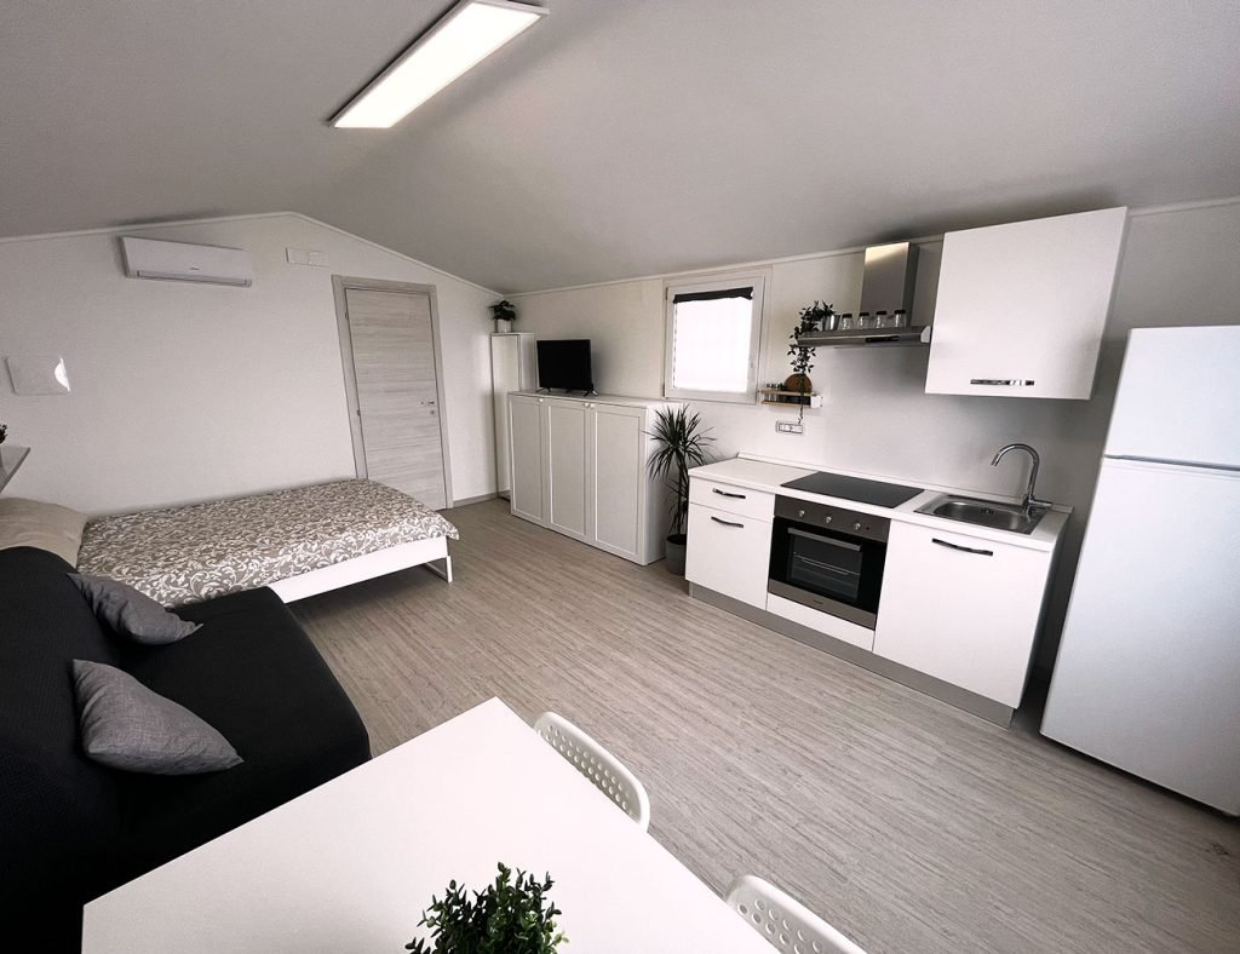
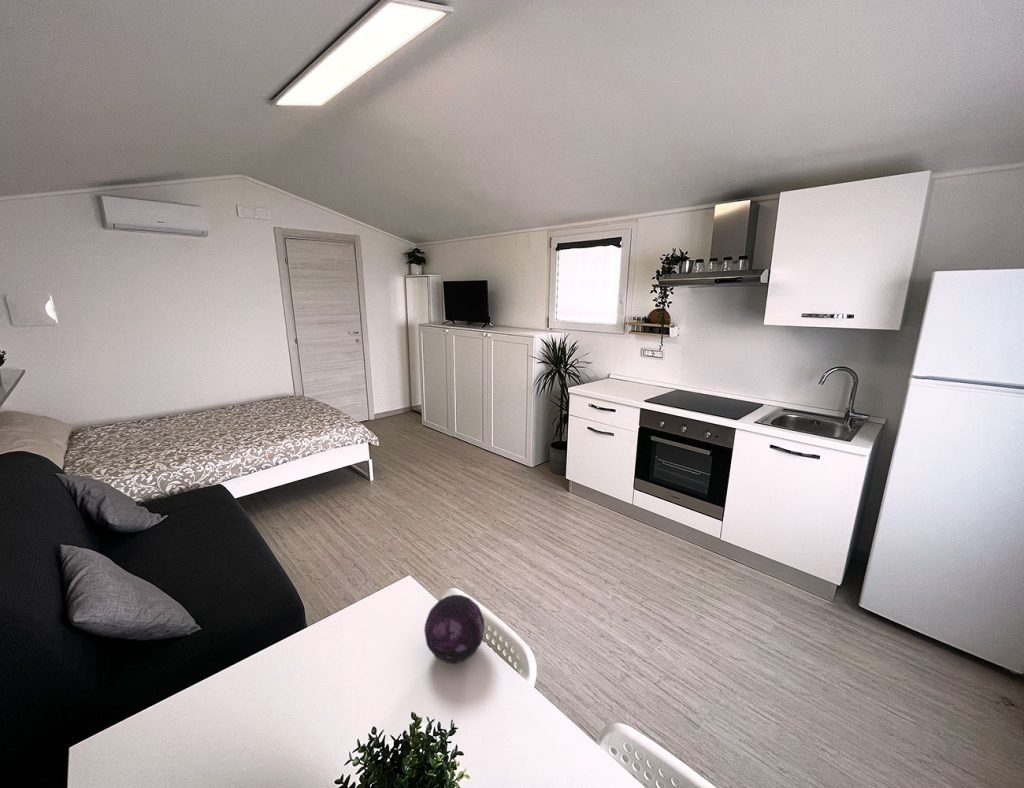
+ decorative orb [423,594,486,664]
